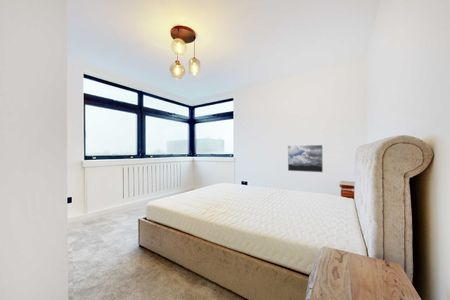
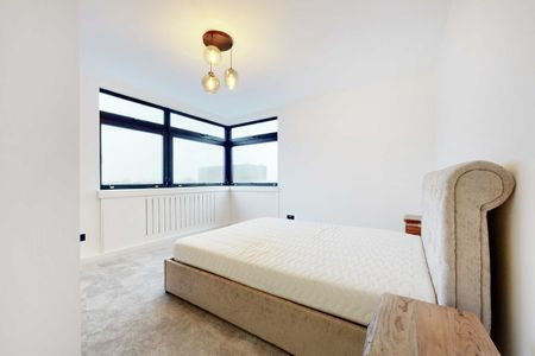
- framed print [287,144,324,173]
